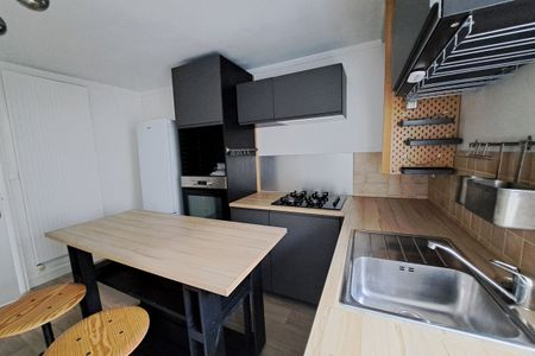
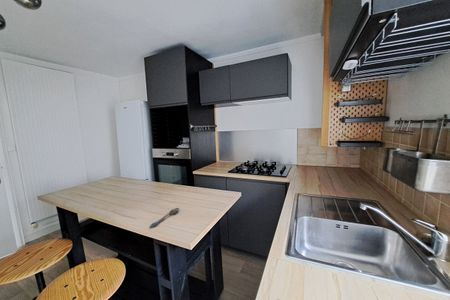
+ spoon [149,207,180,229]
